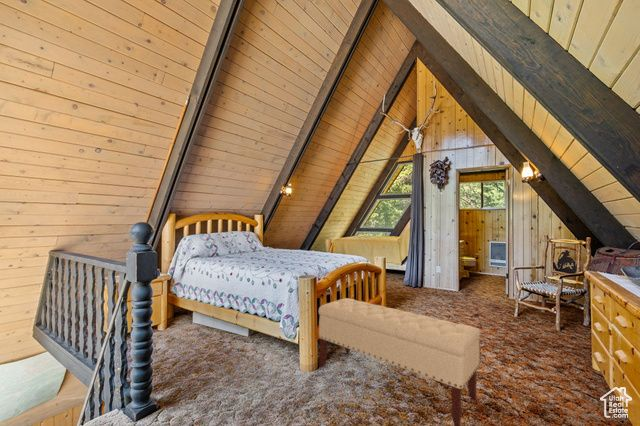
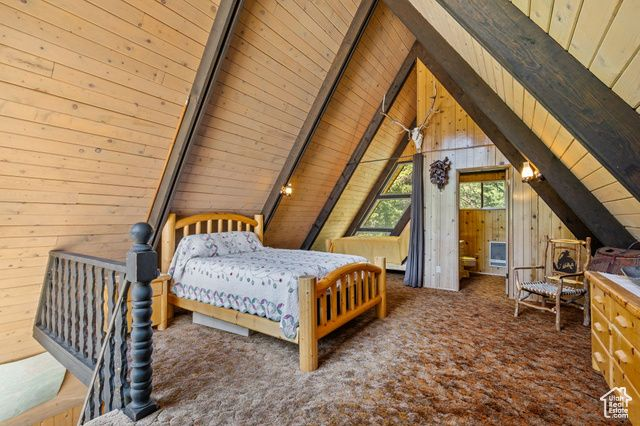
- bench [318,297,481,426]
